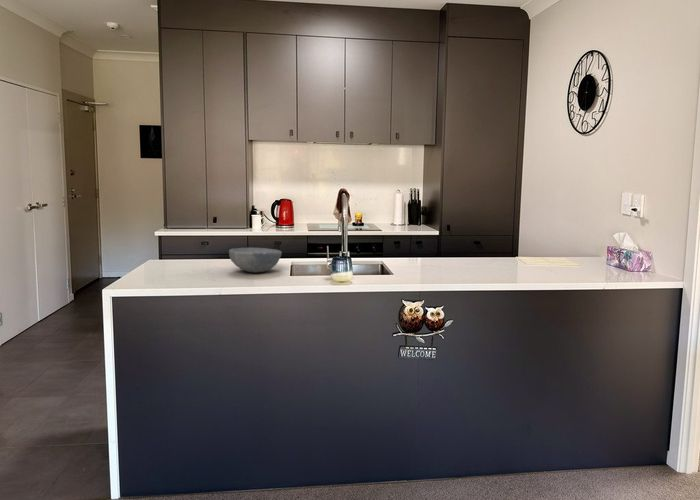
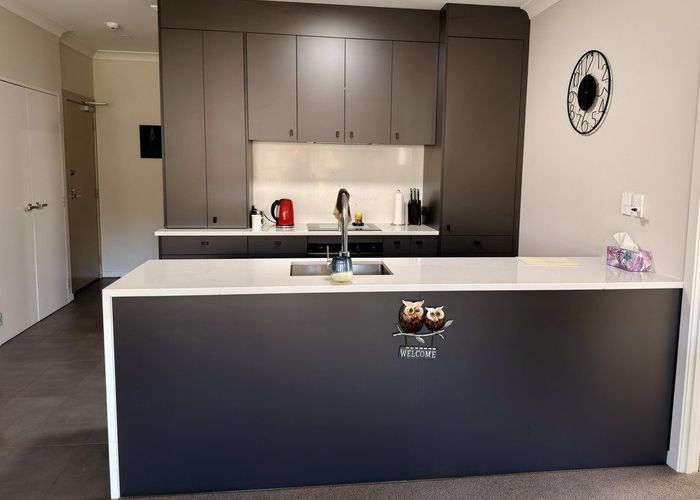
- bowl [228,247,283,273]
